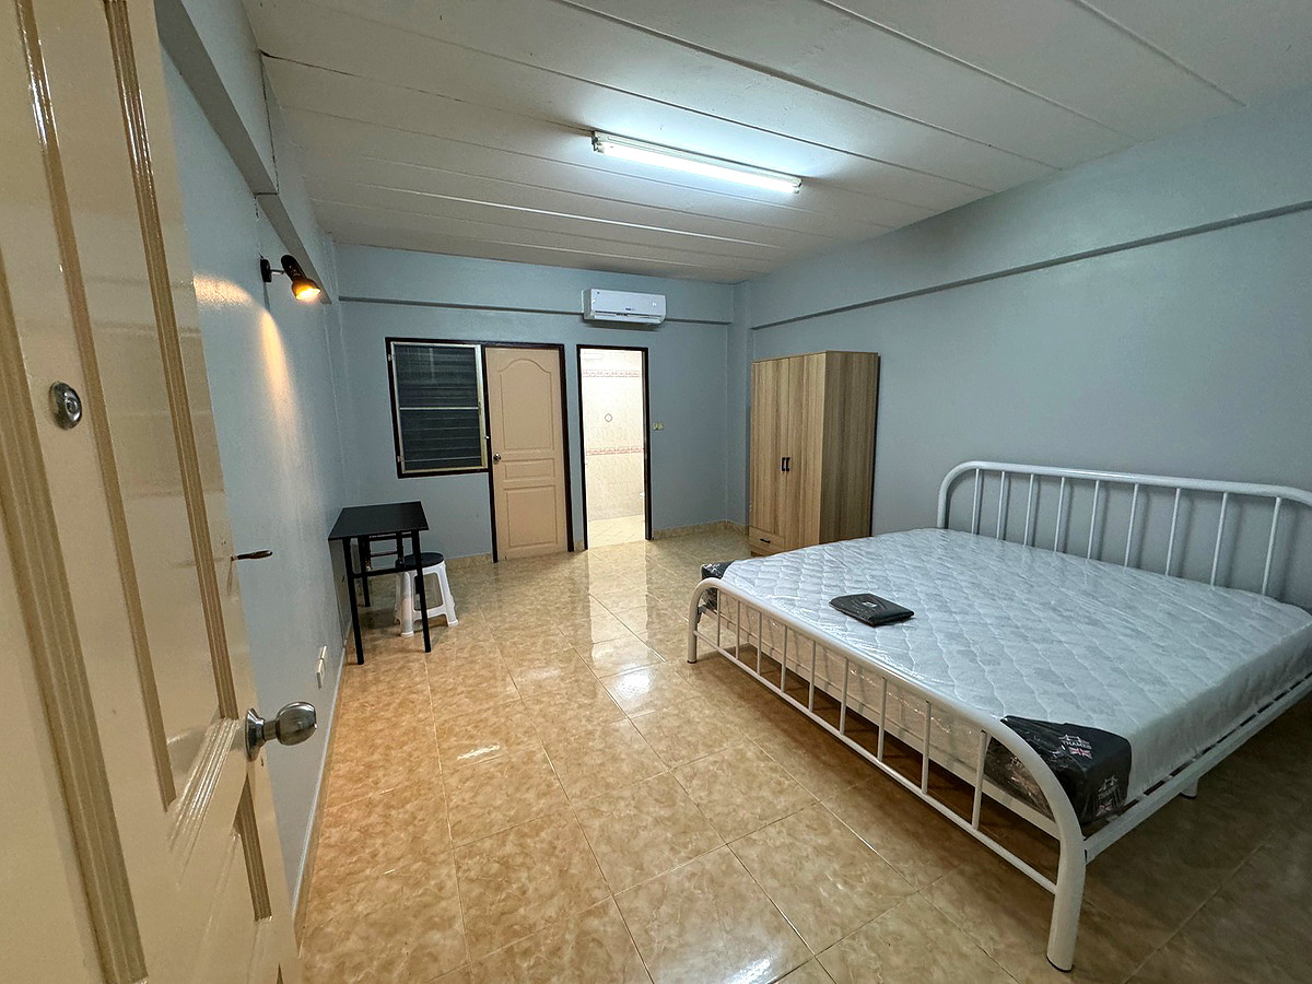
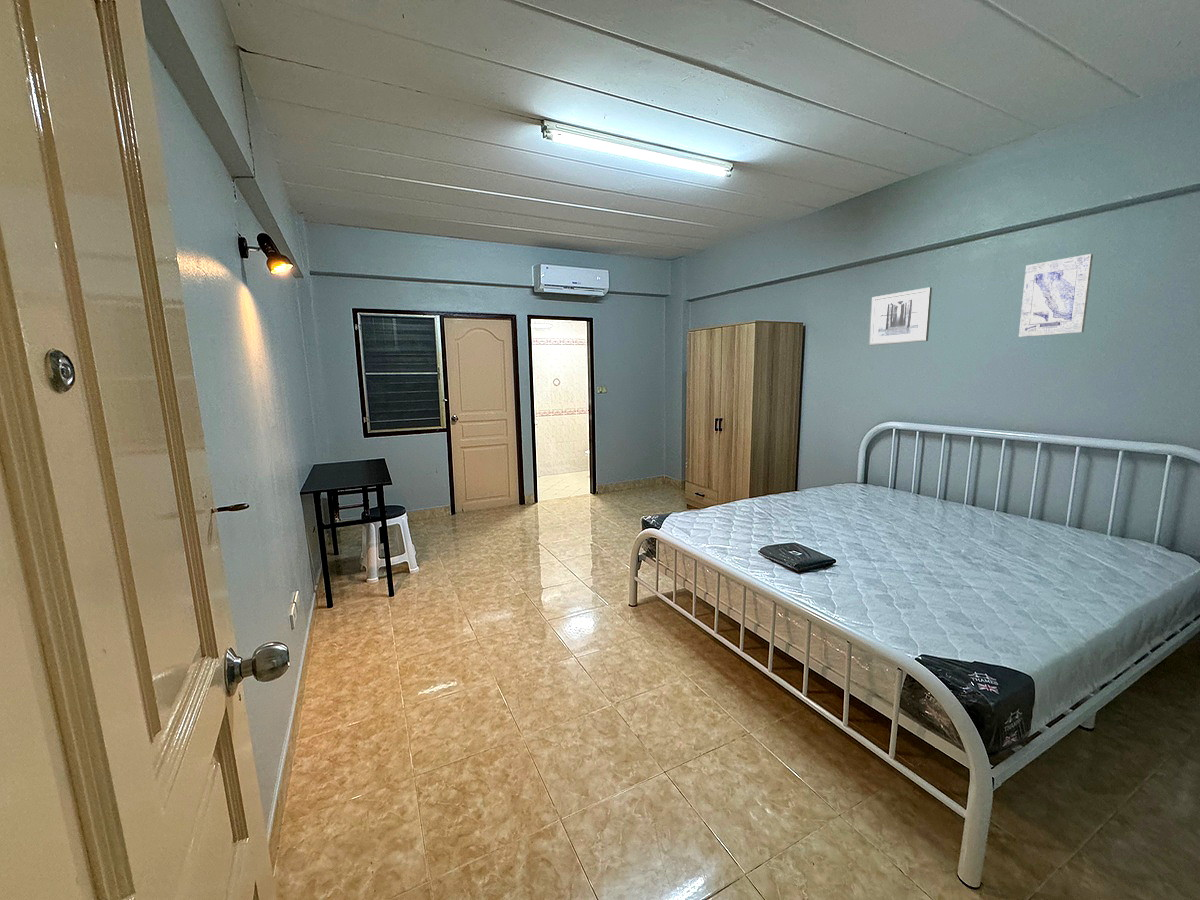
+ wall art [868,286,933,346]
+ wall art [1018,253,1094,338]
